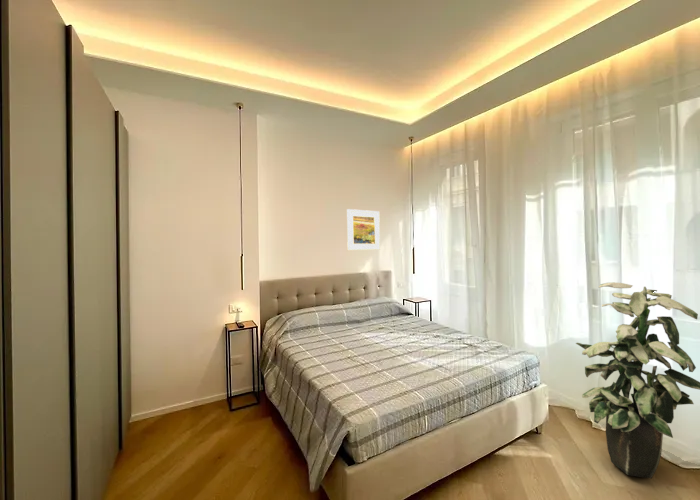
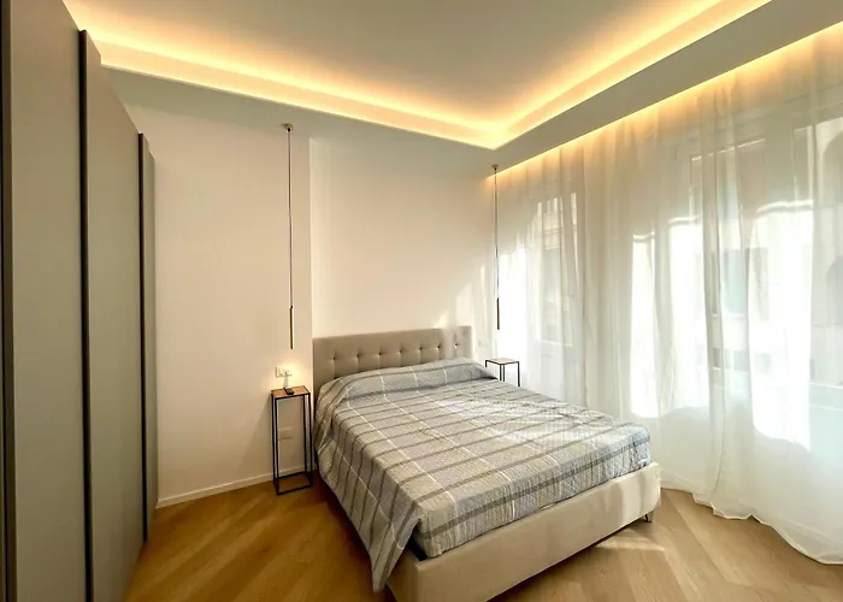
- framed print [346,208,381,251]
- indoor plant [575,281,700,479]
